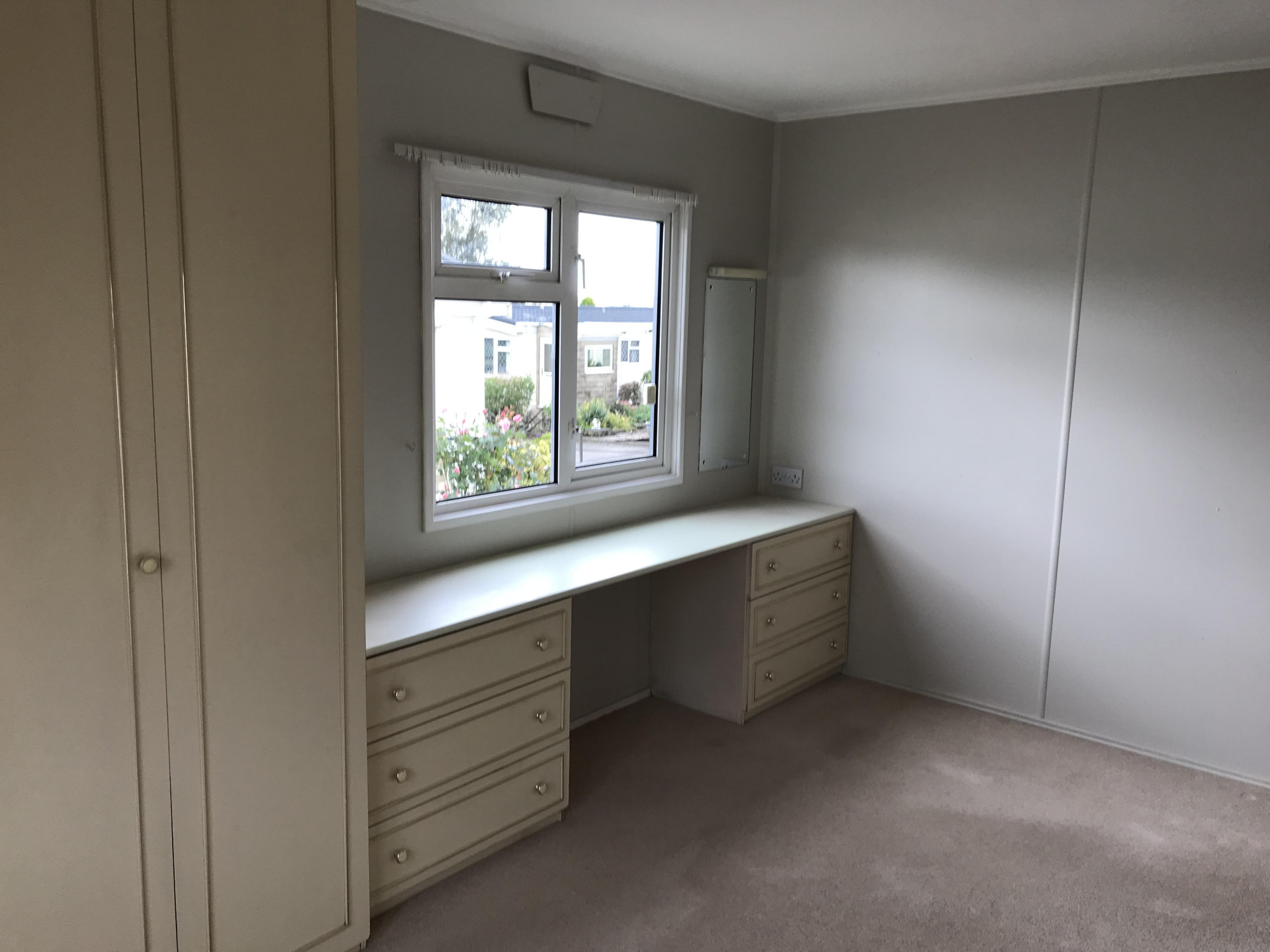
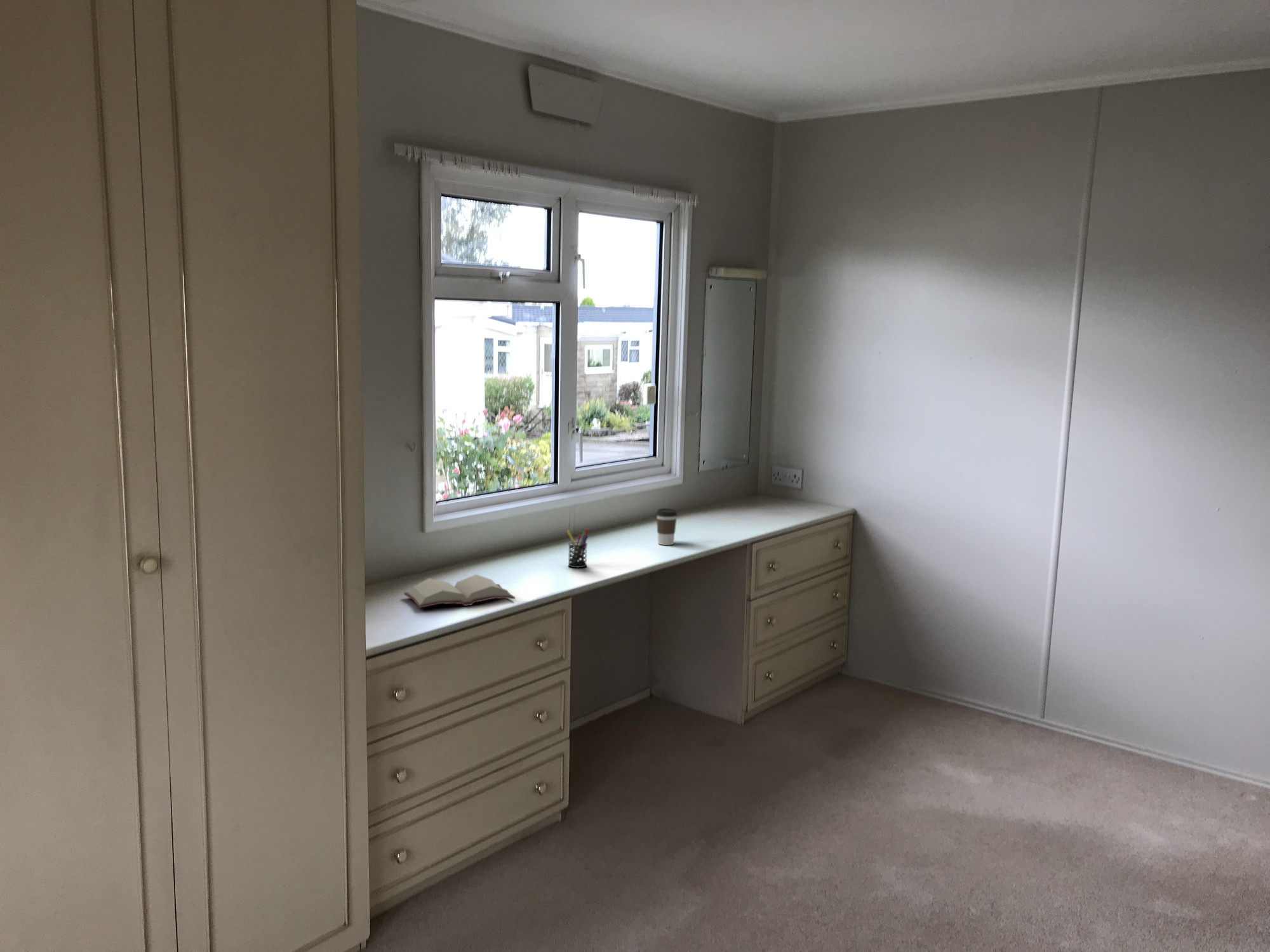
+ pen holder [566,528,589,568]
+ hardback book [403,574,516,609]
+ coffee cup [655,508,678,546]
